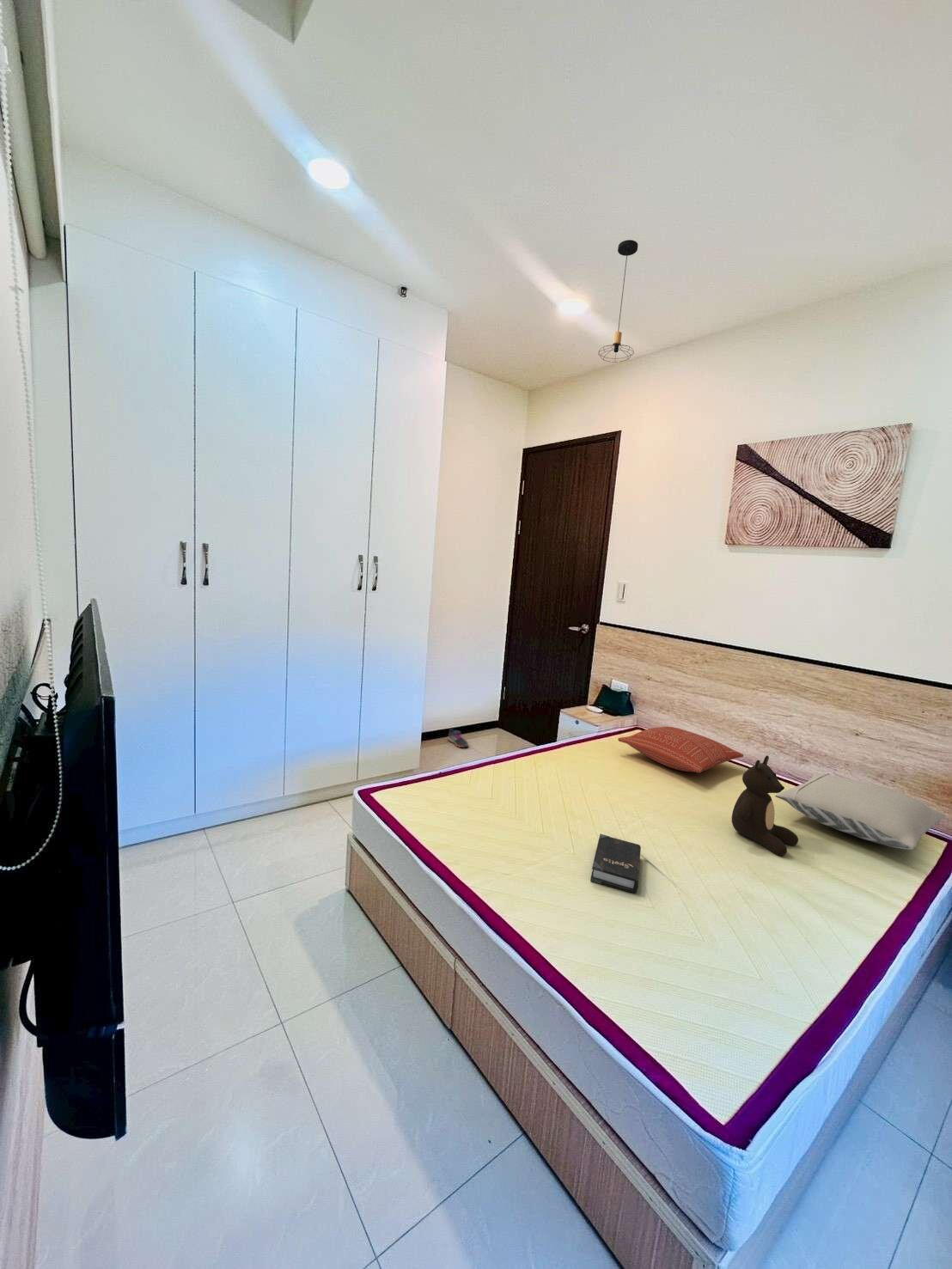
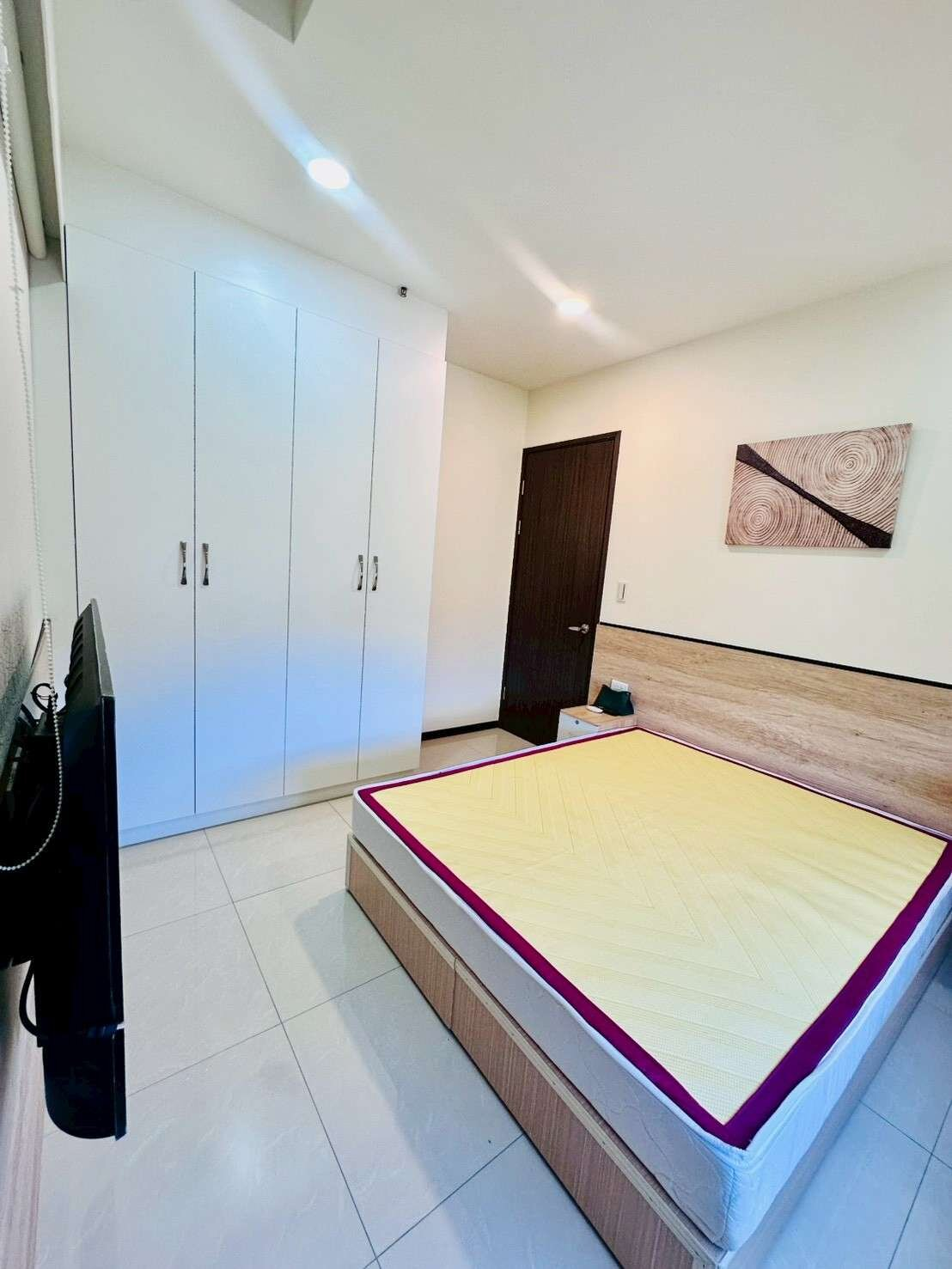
- hardback book [589,833,642,894]
- teddy bear [731,754,799,857]
- pendant light [597,239,639,363]
- pillow [617,726,744,774]
- pillow [774,772,946,851]
- shoe [447,727,470,748]
